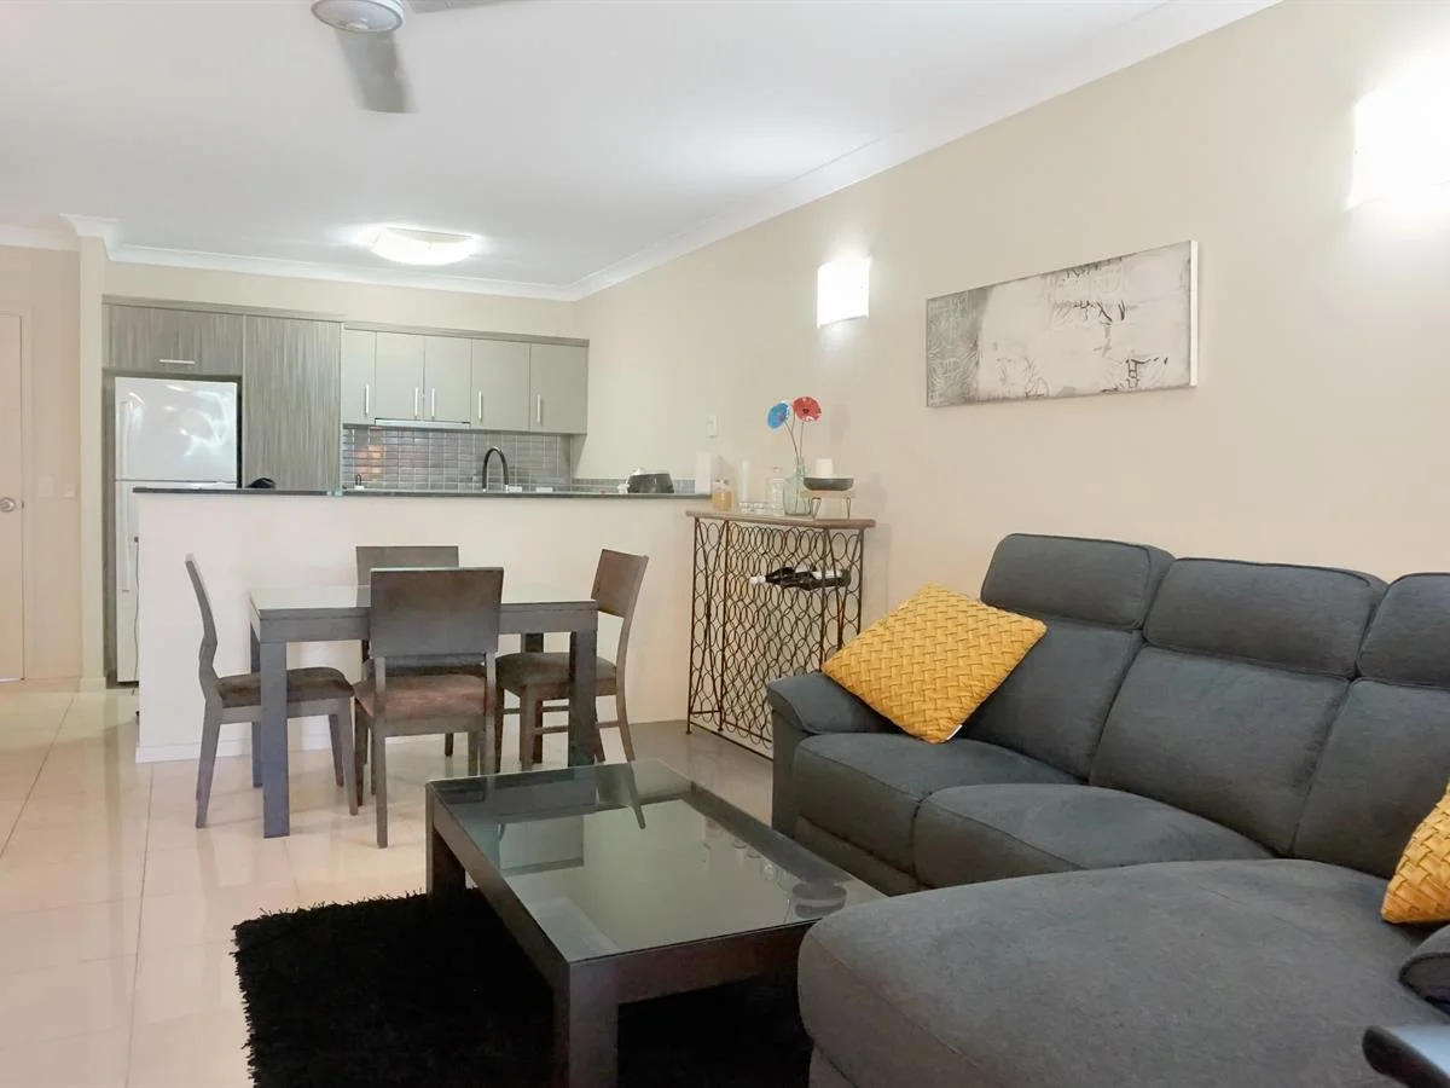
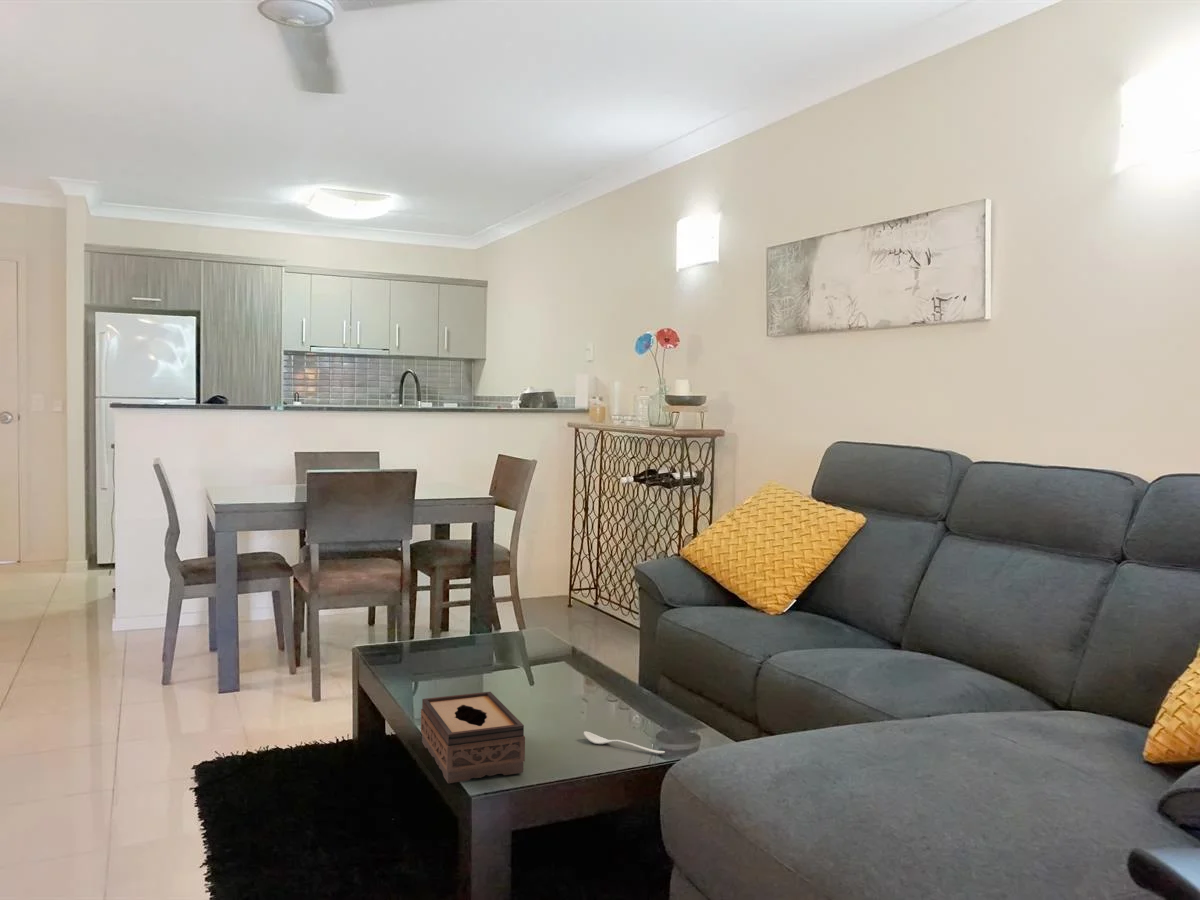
+ tissue box [420,691,526,784]
+ spoon [583,731,666,755]
